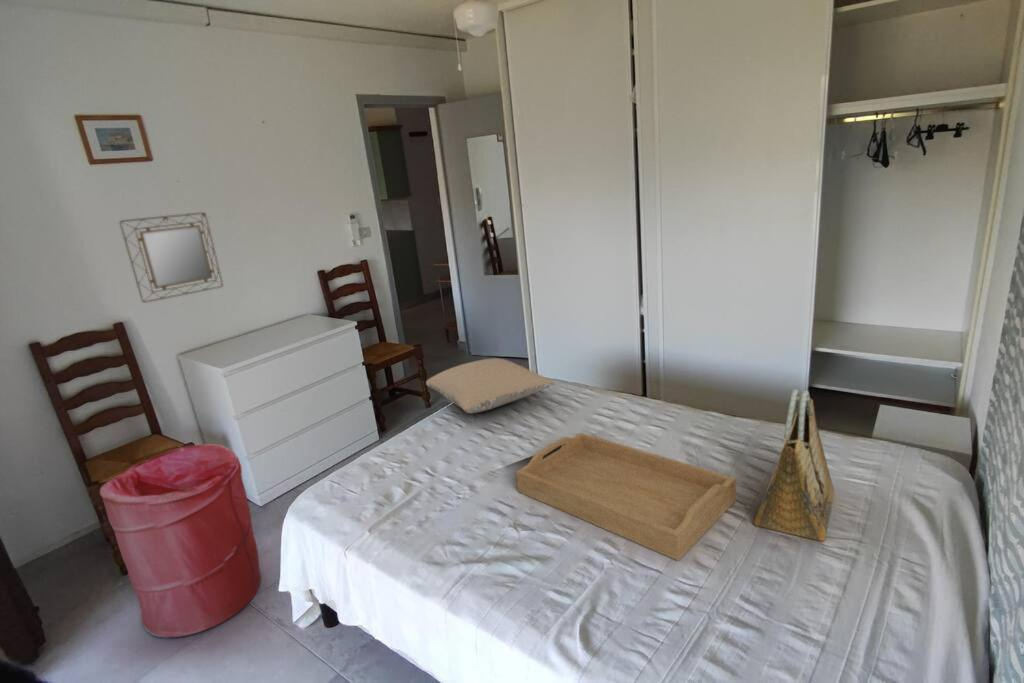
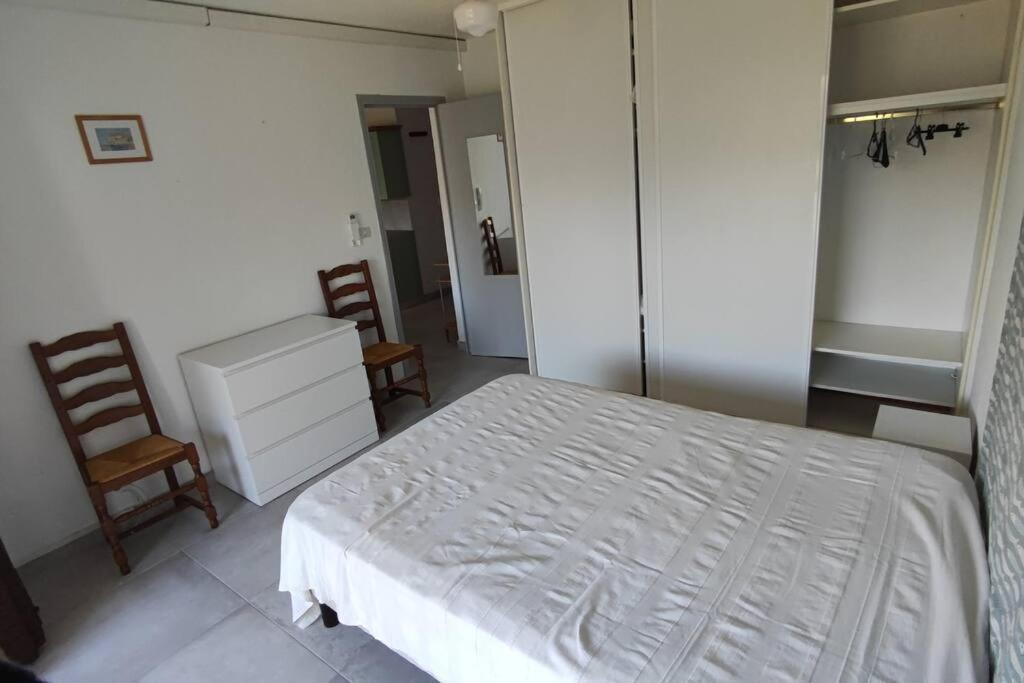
- pillow [425,357,556,414]
- home mirror [118,211,224,304]
- laundry hamper [99,443,262,638]
- serving tray [515,431,737,562]
- grocery bag [753,389,835,542]
